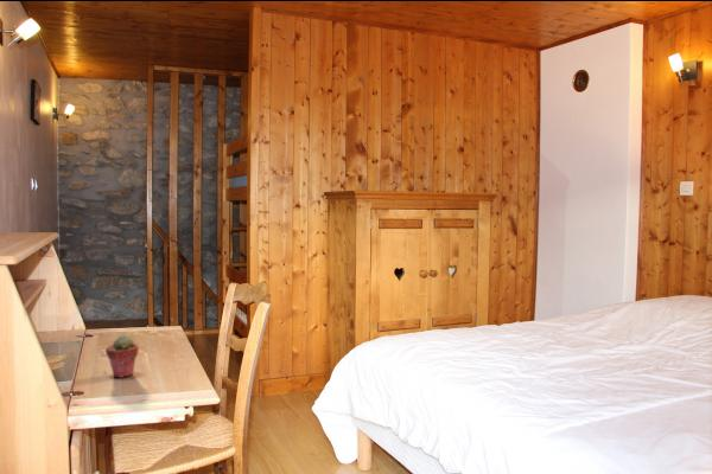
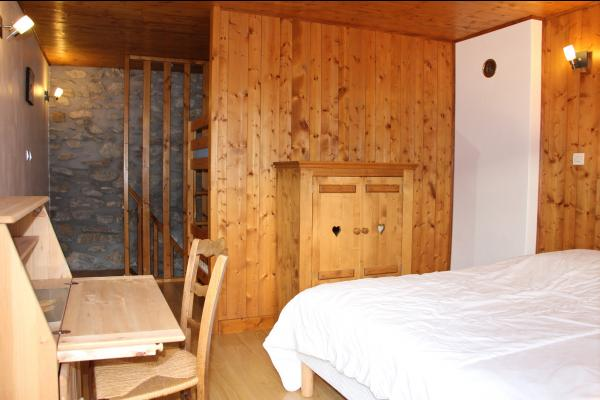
- potted succulent [104,334,140,379]
